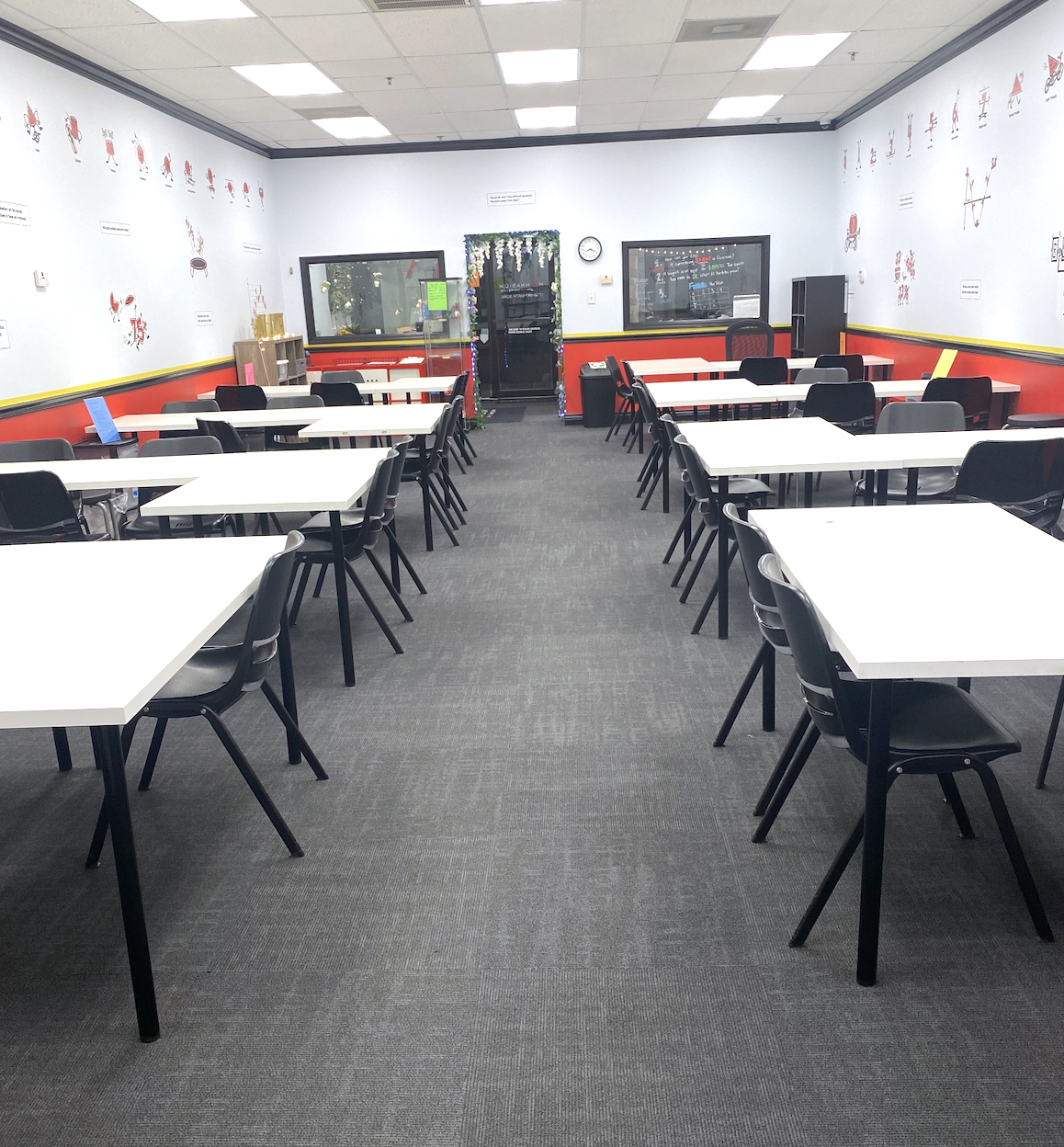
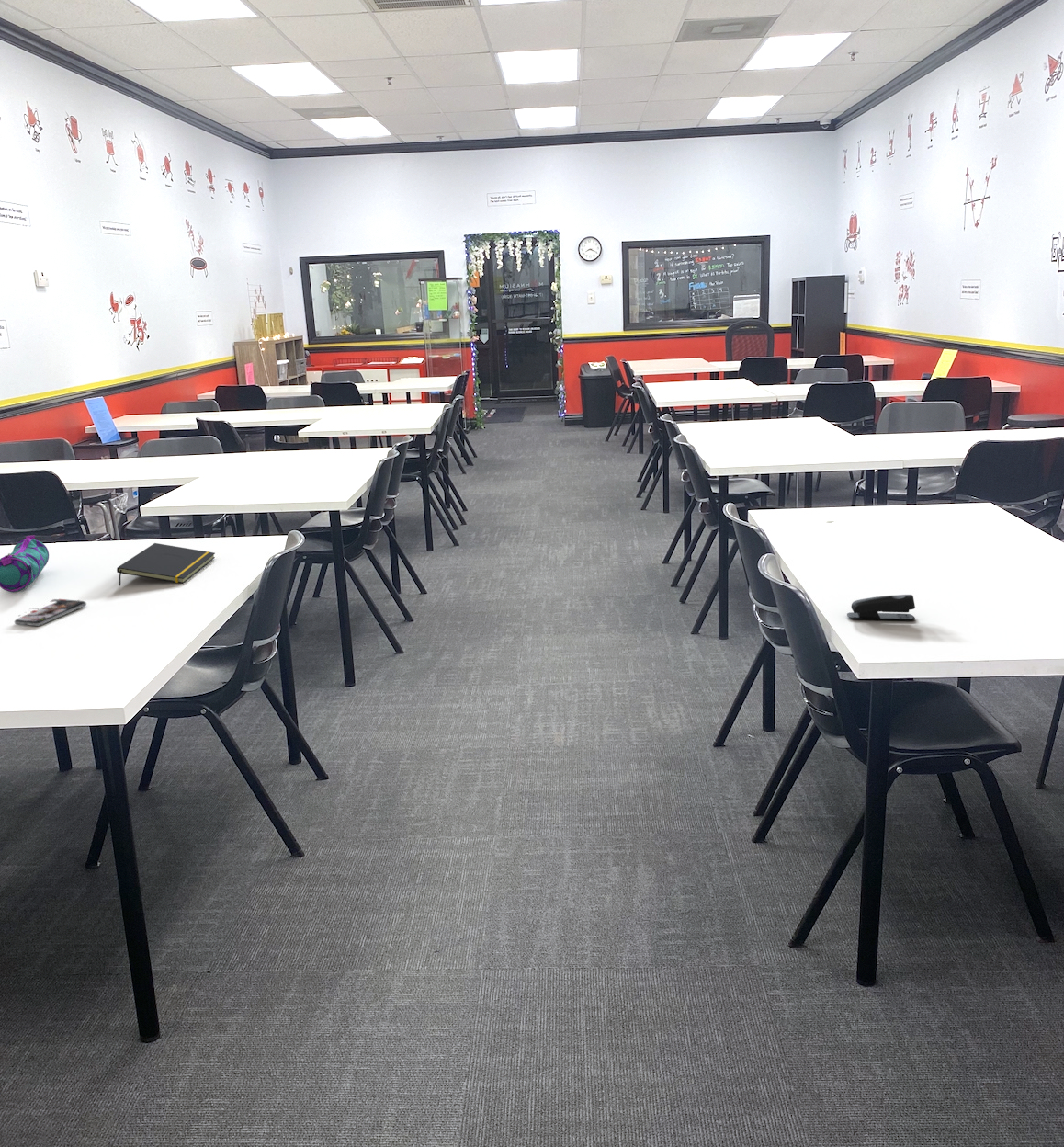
+ smartphone [14,598,87,627]
+ notepad [116,542,216,586]
+ pencil case [0,534,50,594]
+ stapler [846,594,916,620]
